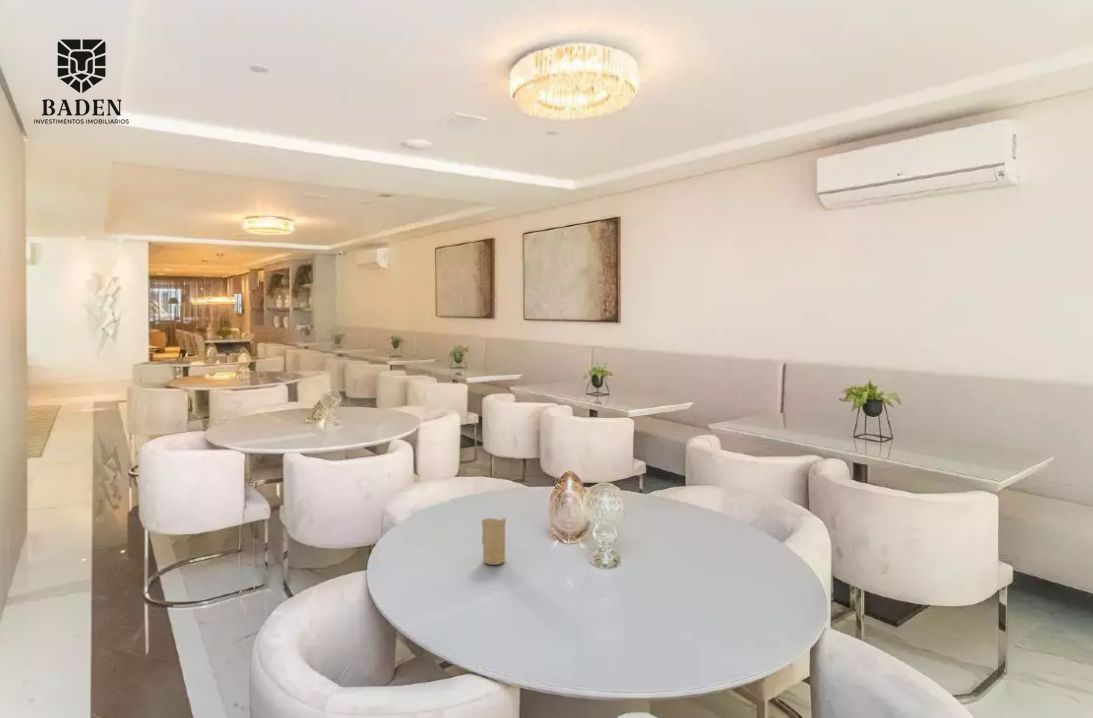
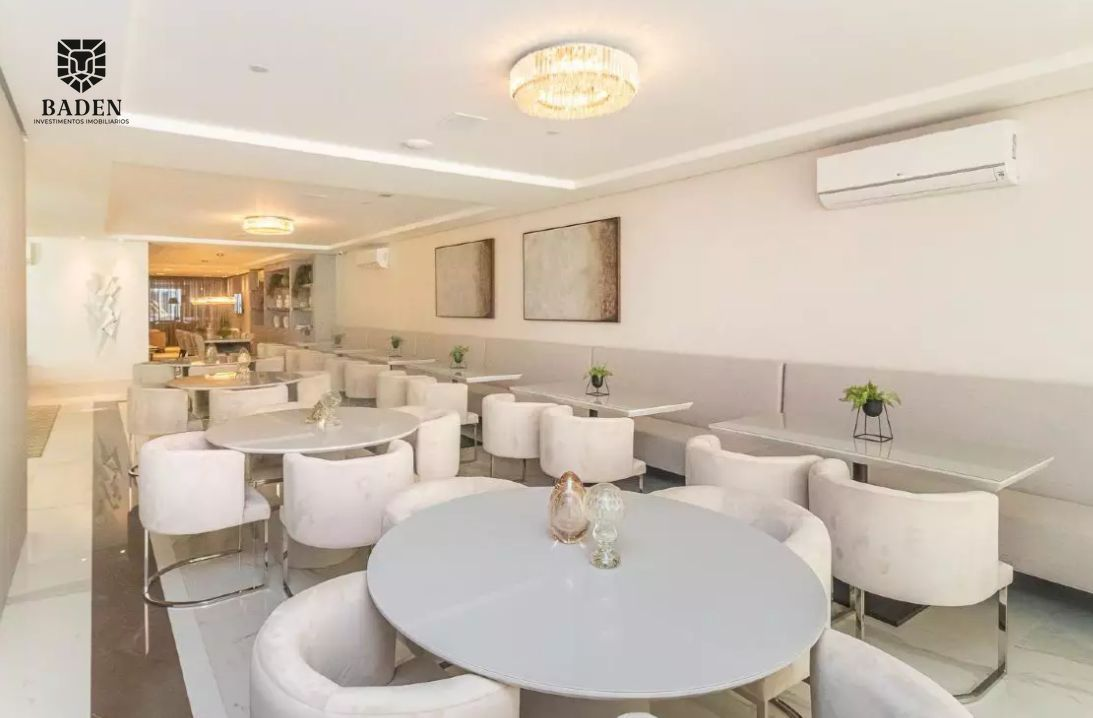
- candle [481,516,507,566]
